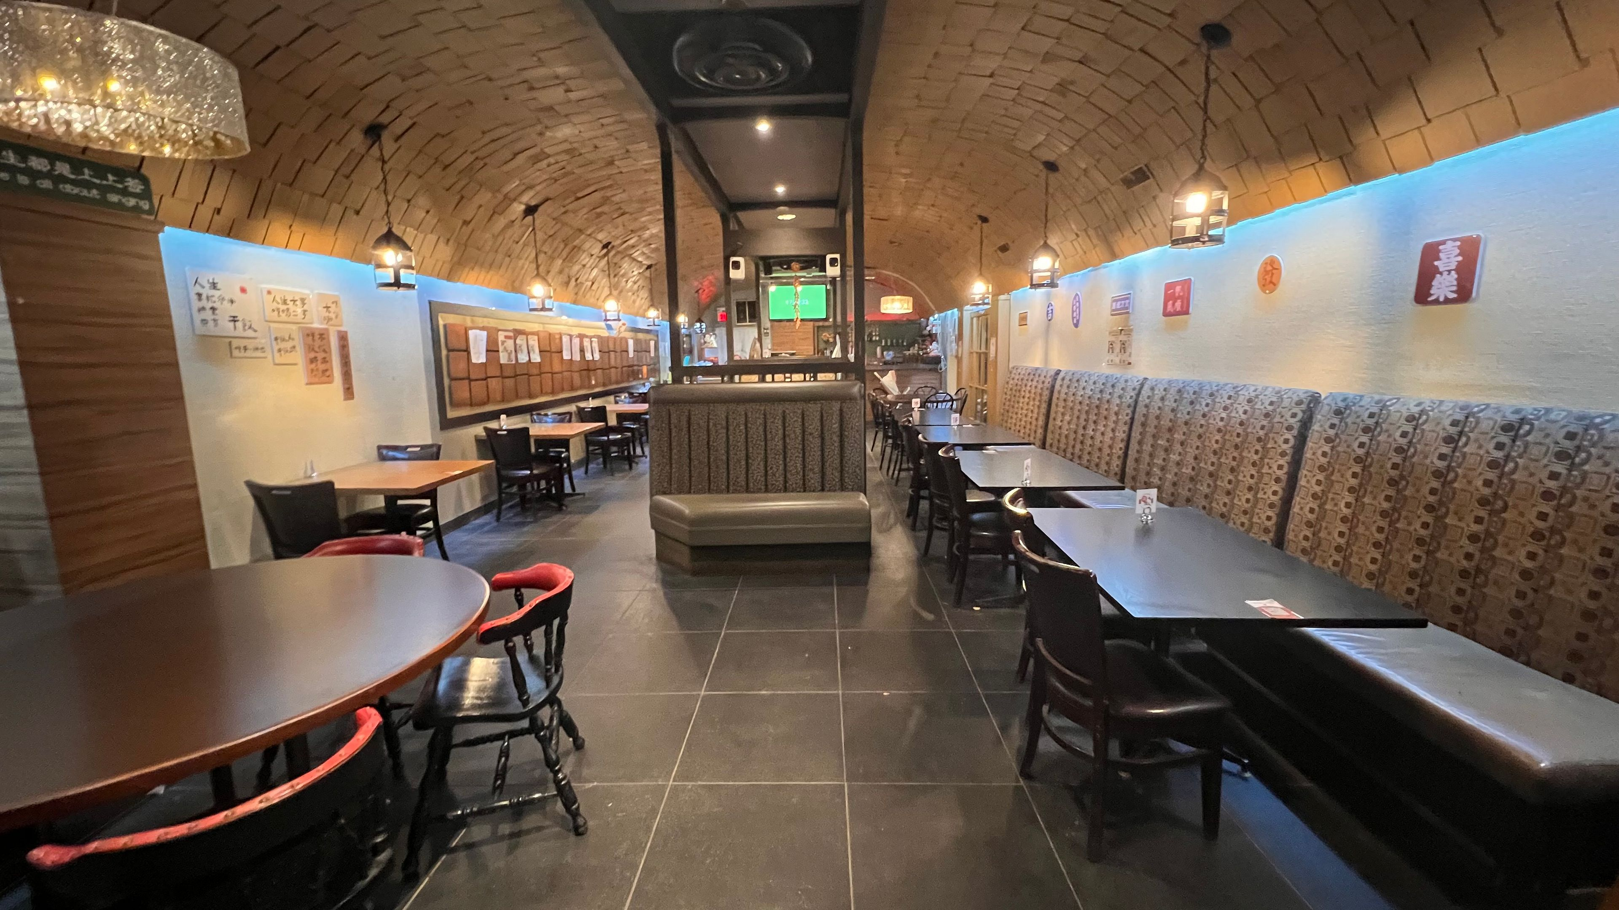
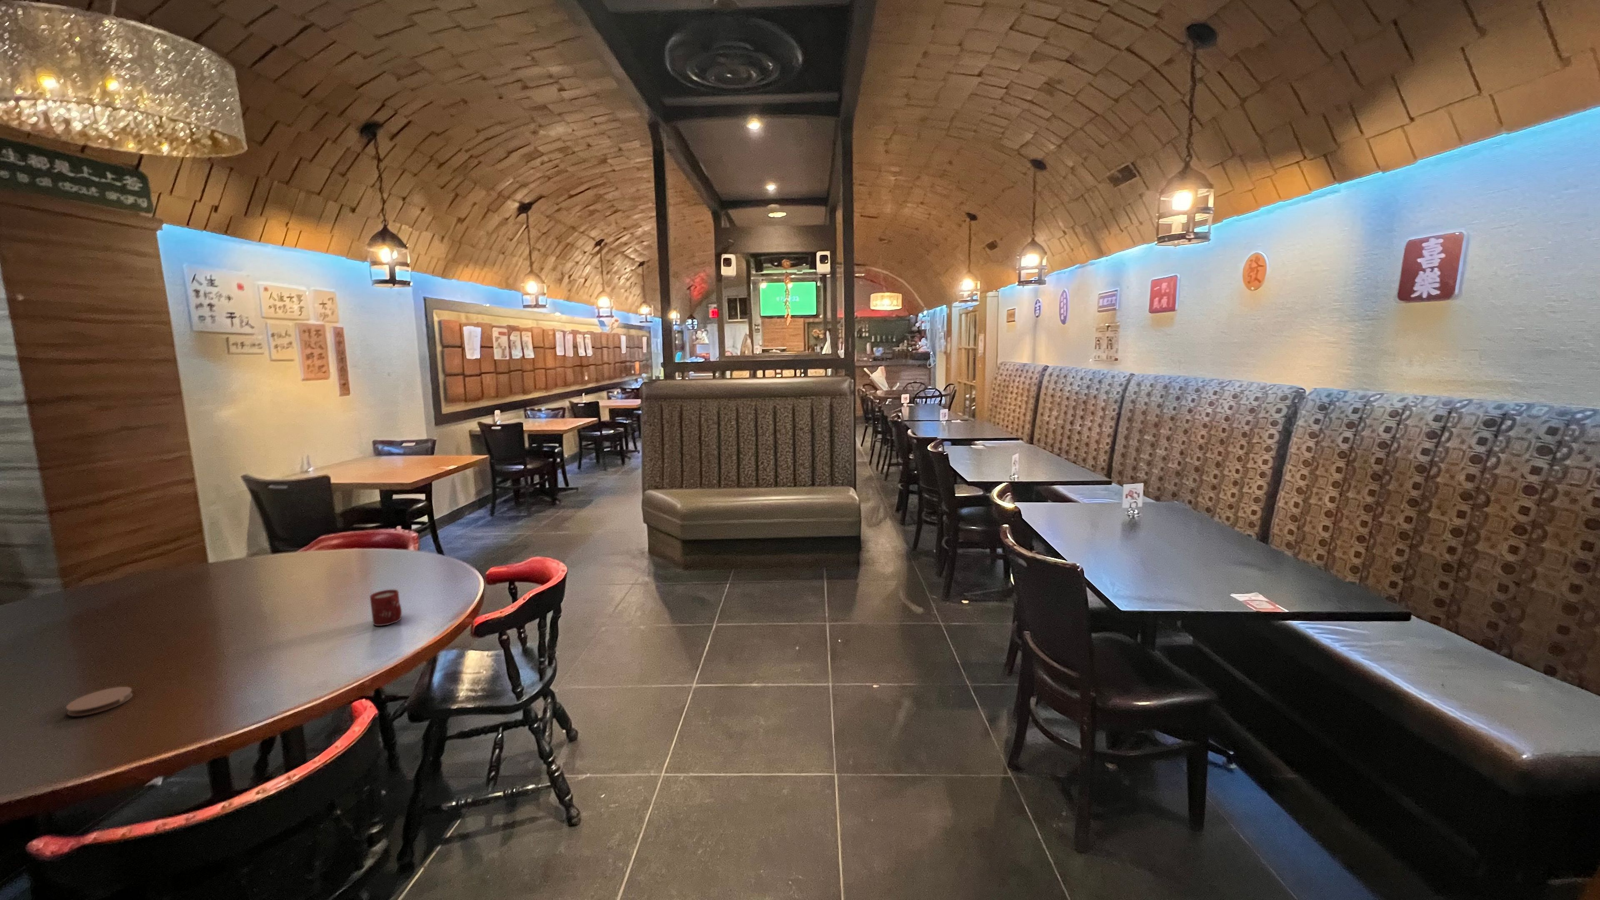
+ cup [369,589,402,626]
+ coaster [66,686,133,716]
